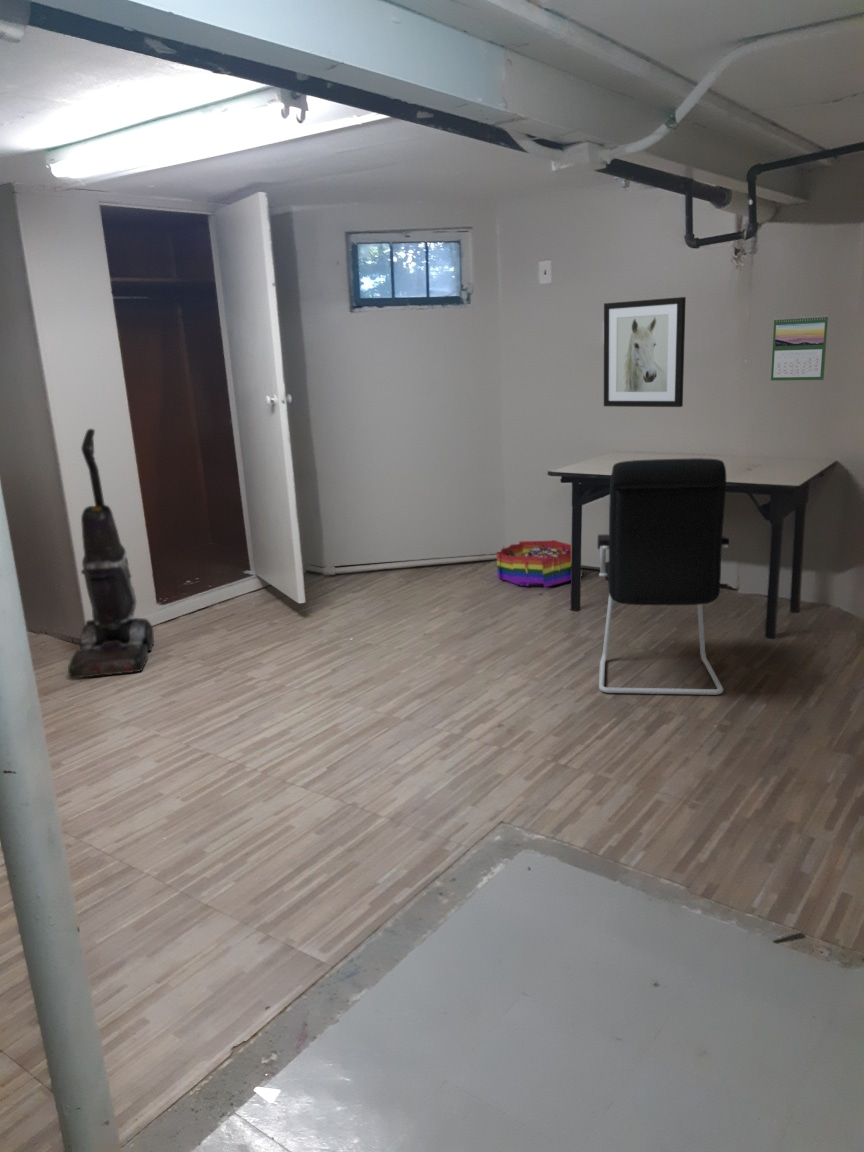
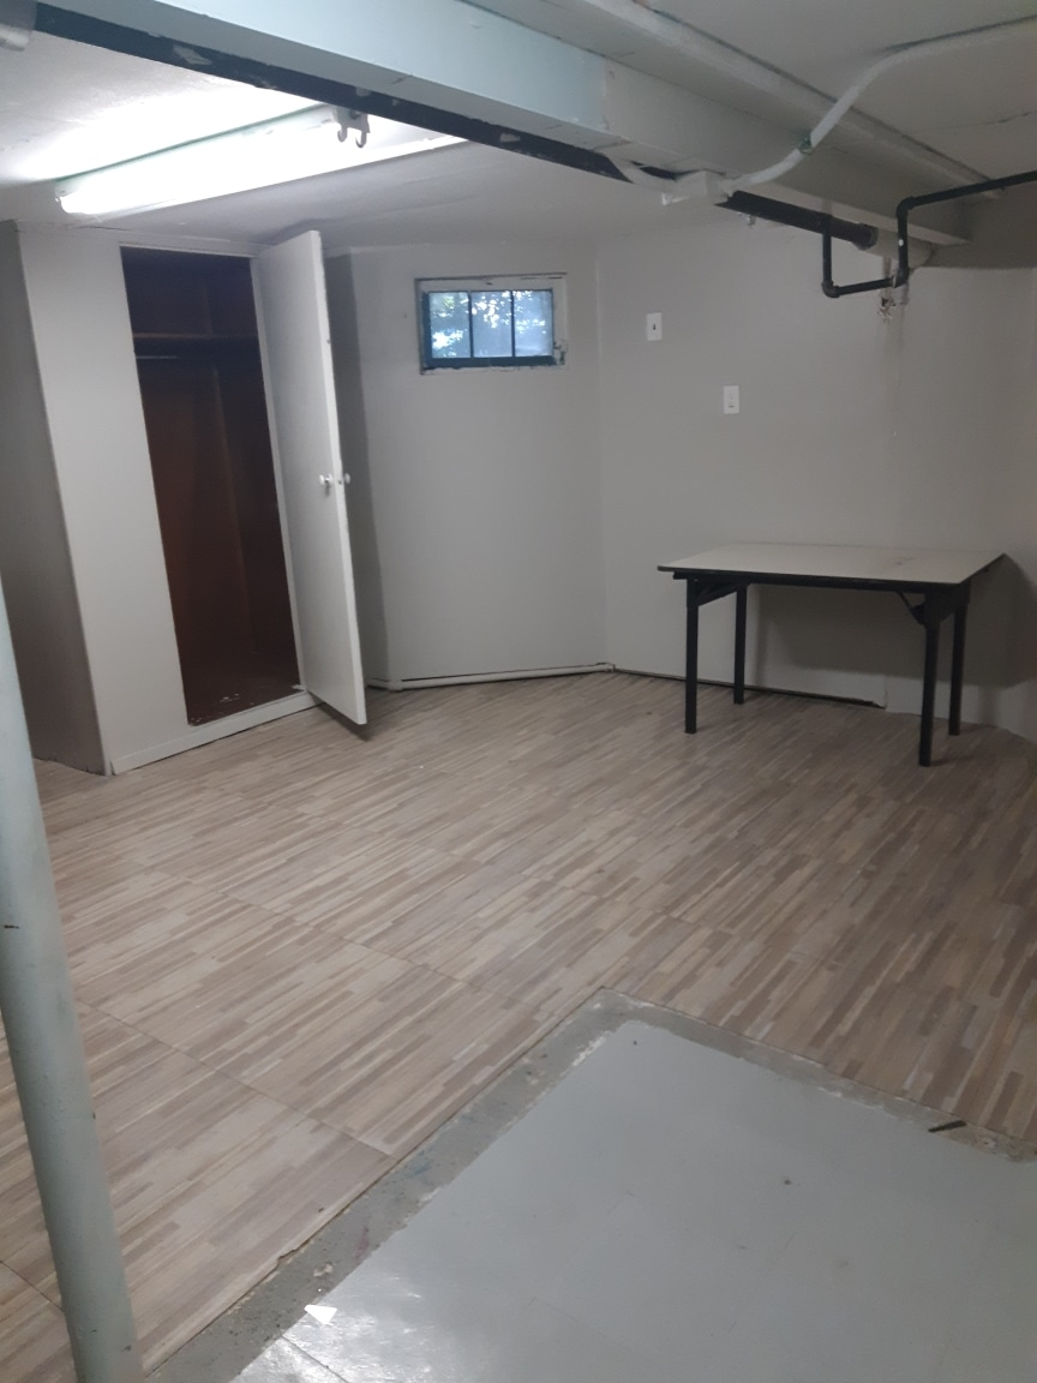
- calendar [770,314,829,382]
- vacuum cleaner [67,428,155,679]
- office chair [597,457,730,696]
- storage bin [495,539,572,588]
- wall art [603,296,687,408]
